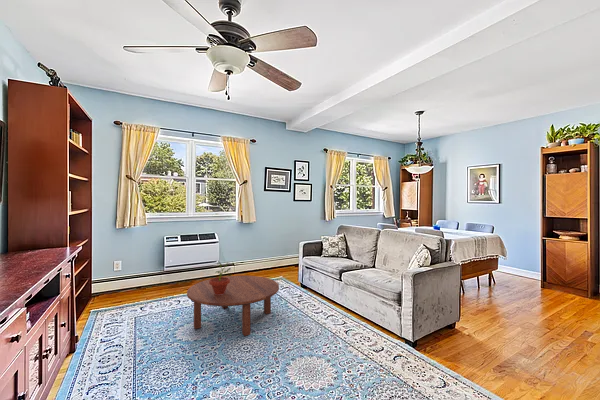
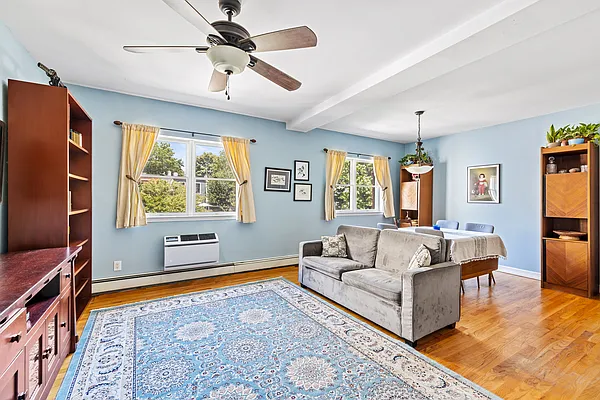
- coffee table [186,275,280,337]
- potted plant [209,260,232,295]
